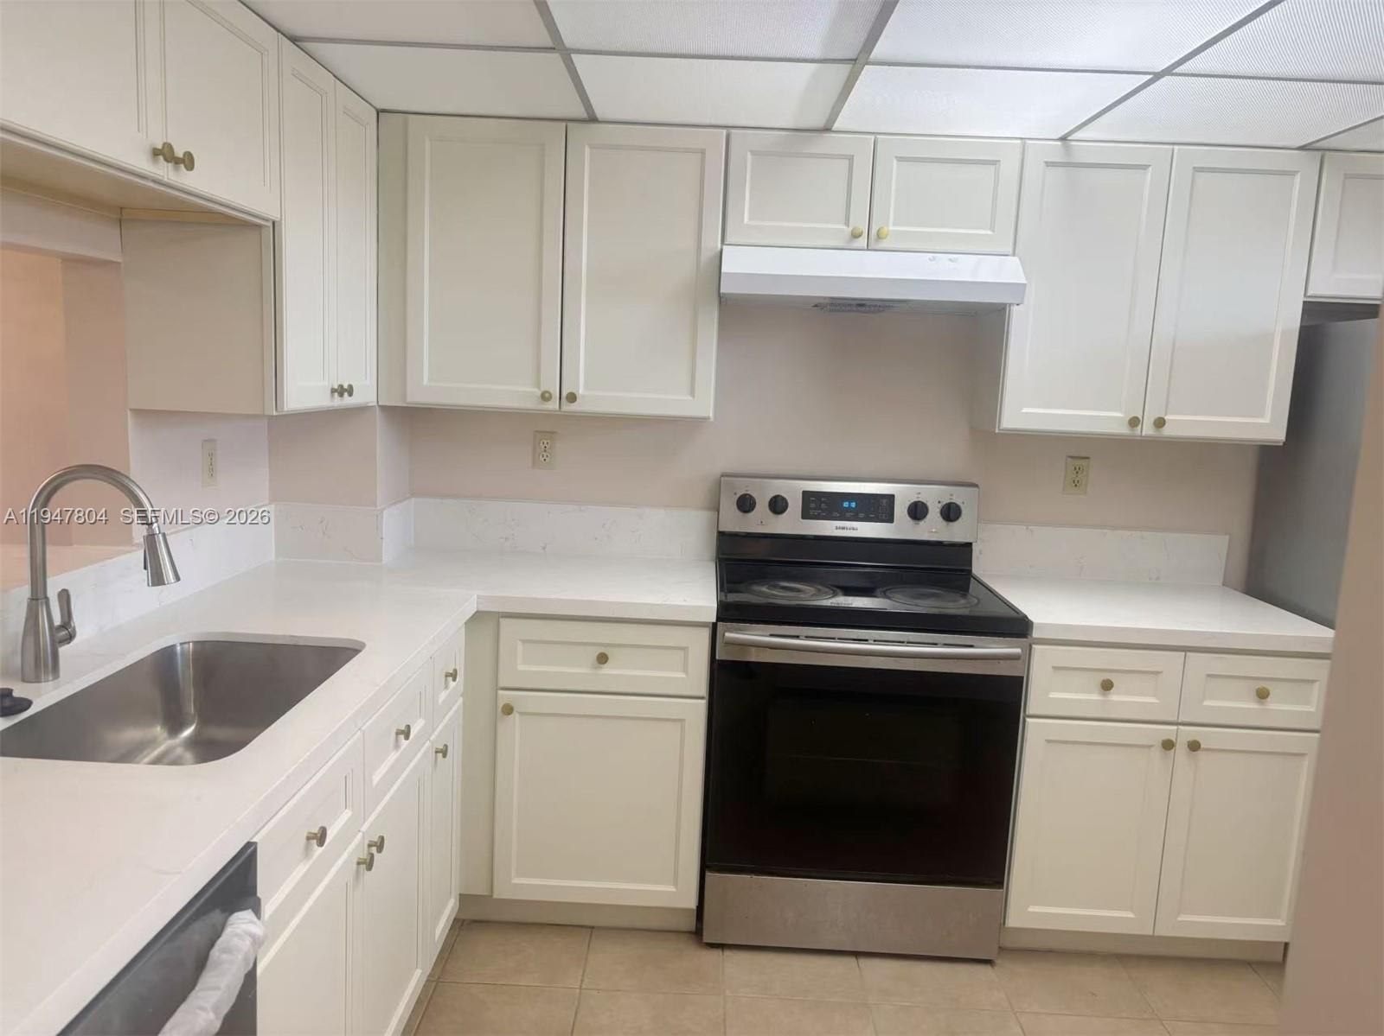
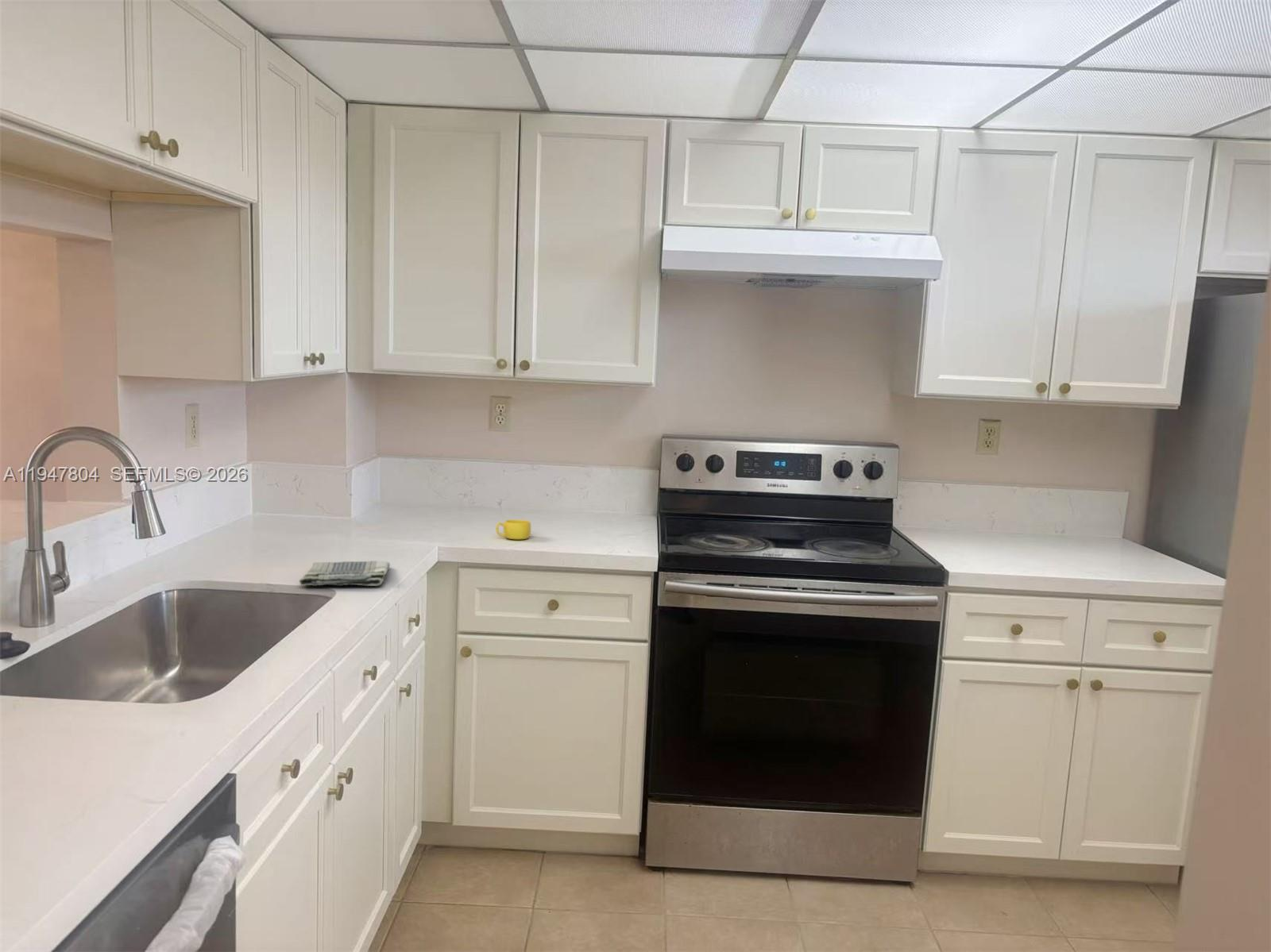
+ dish towel [298,560,391,587]
+ cup [495,518,531,540]
